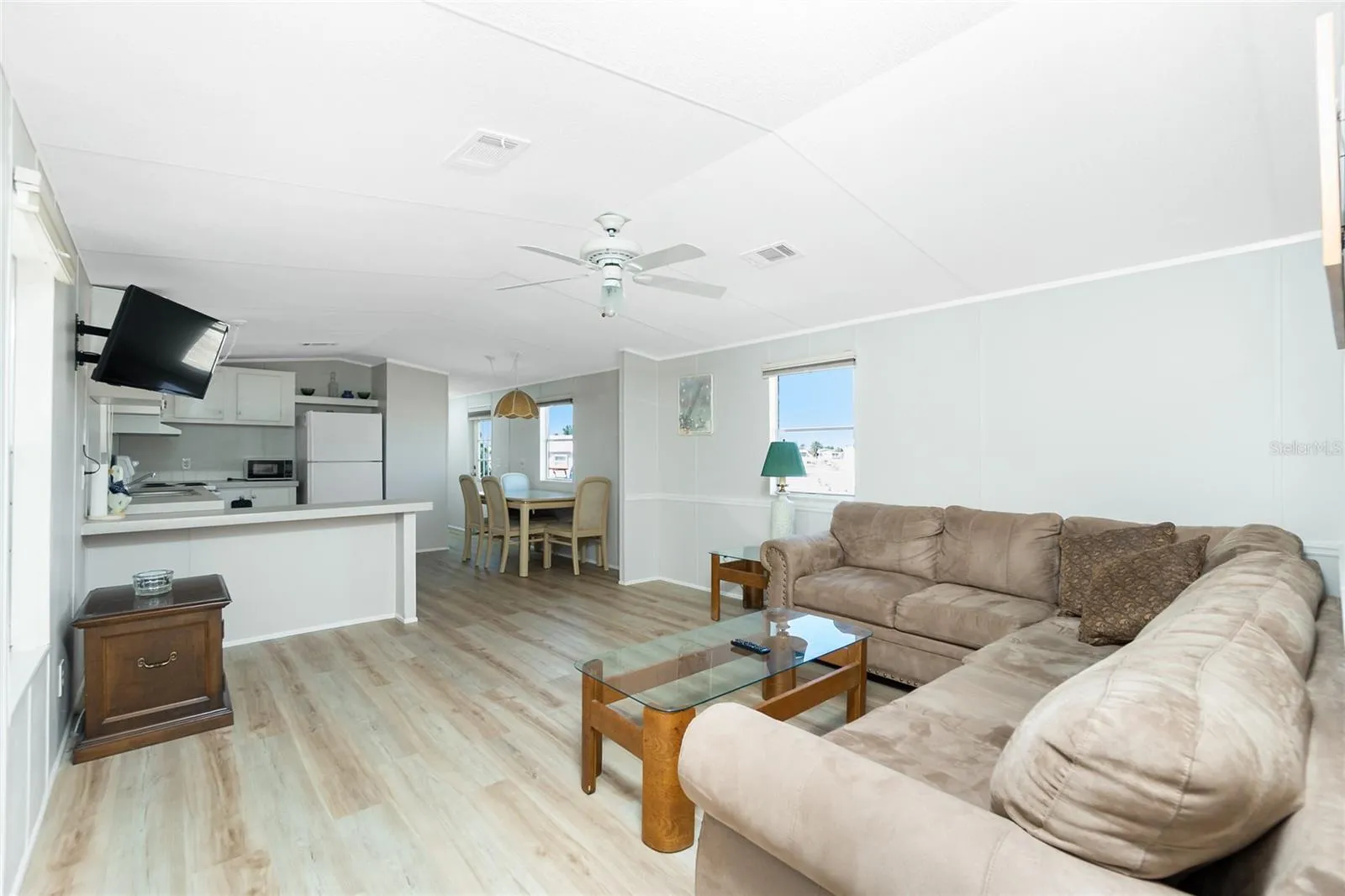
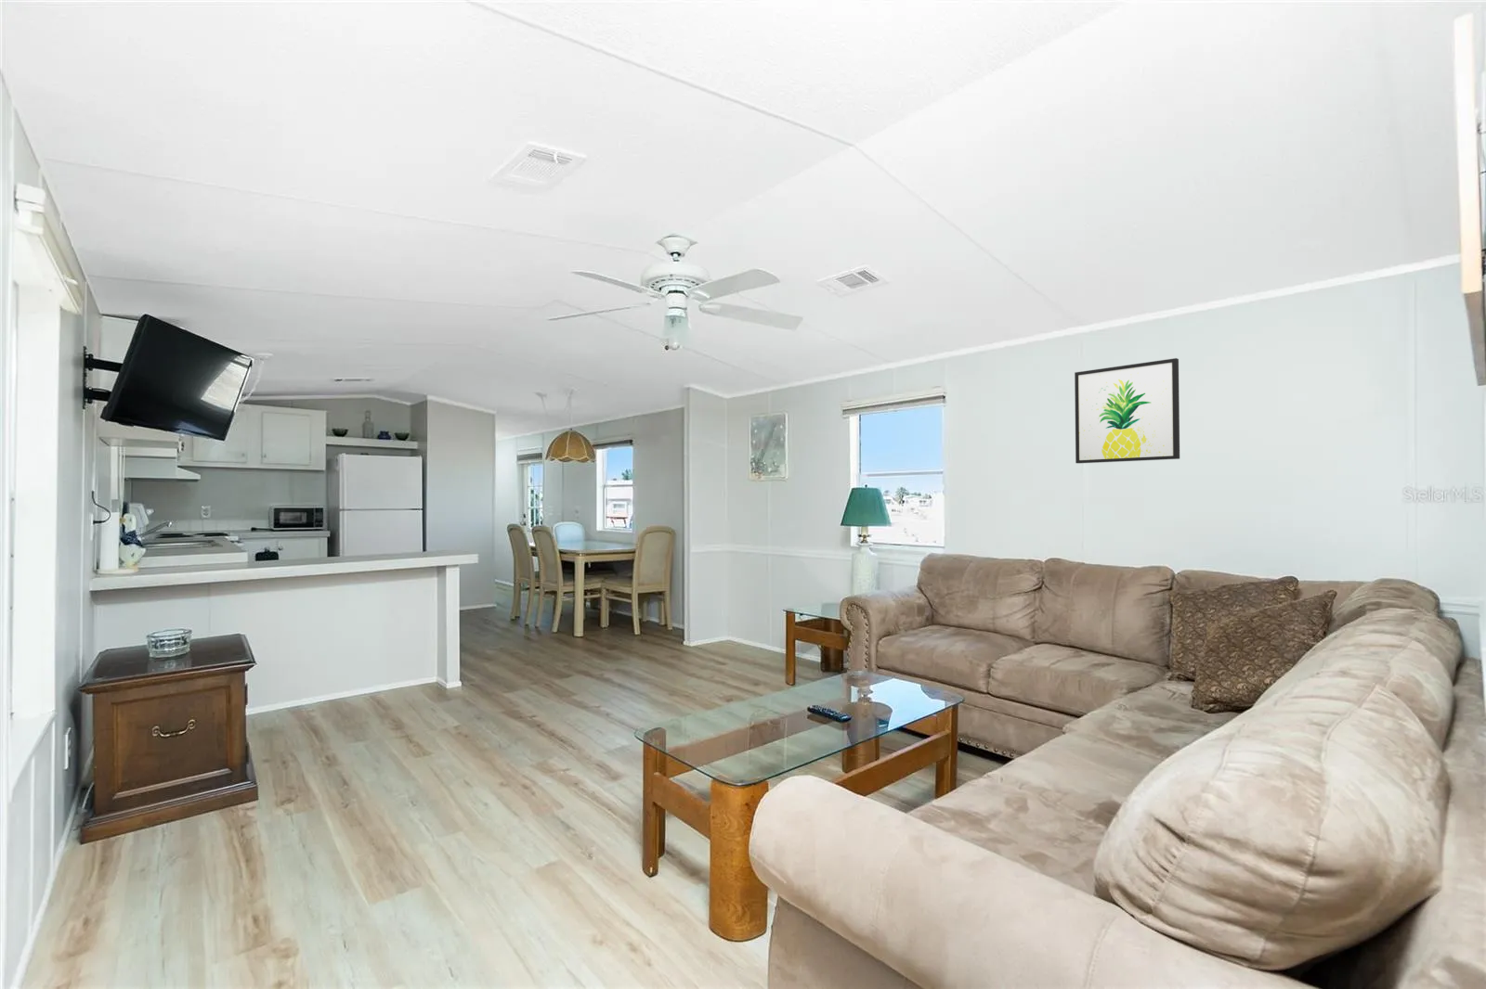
+ wall art [1074,358,1180,464]
